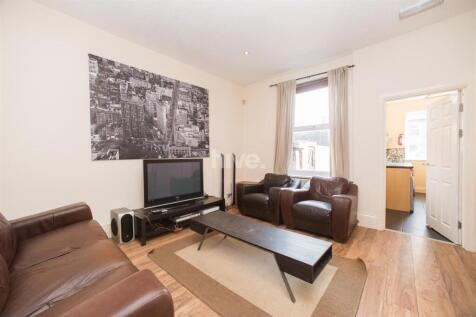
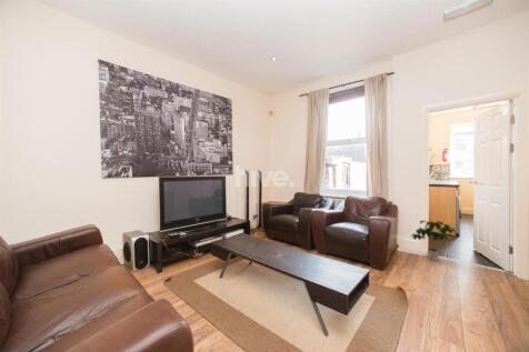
+ potted plant [410,219,458,262]
